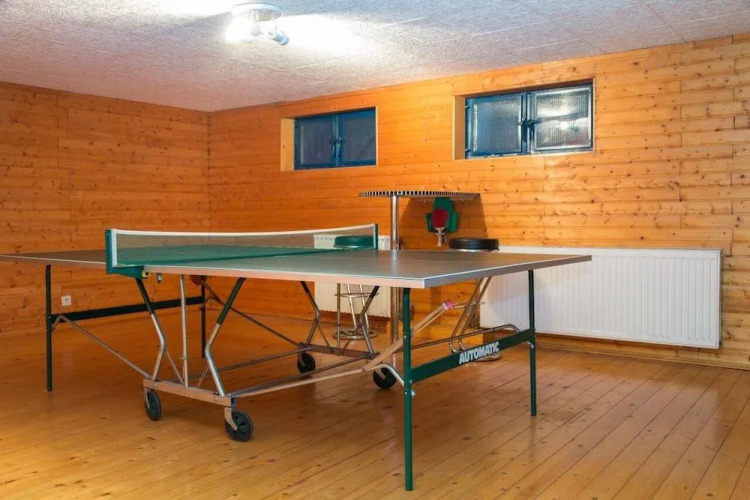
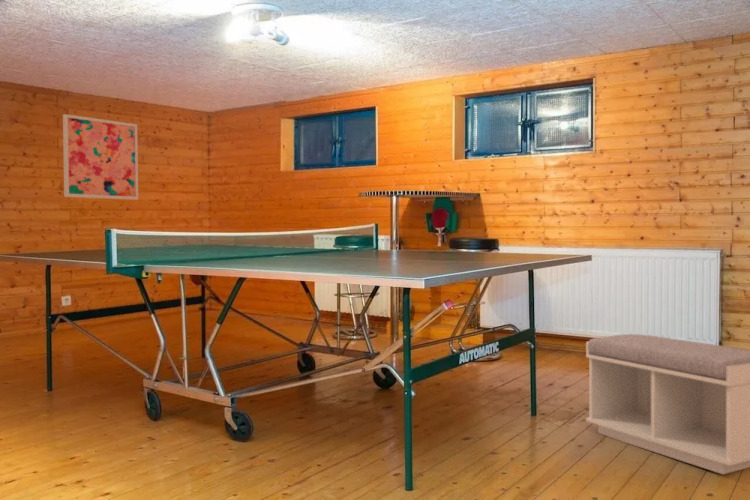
+ wall art [62,113,139,201]
+ bench [585,333,750,475]
